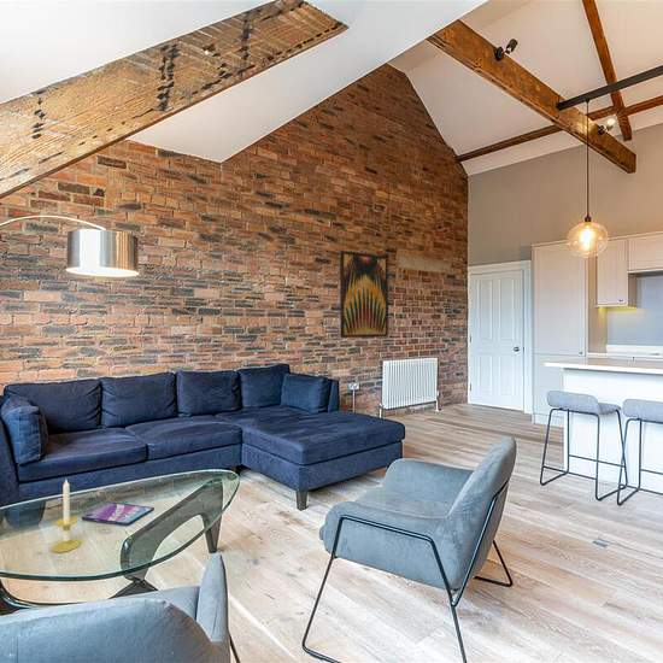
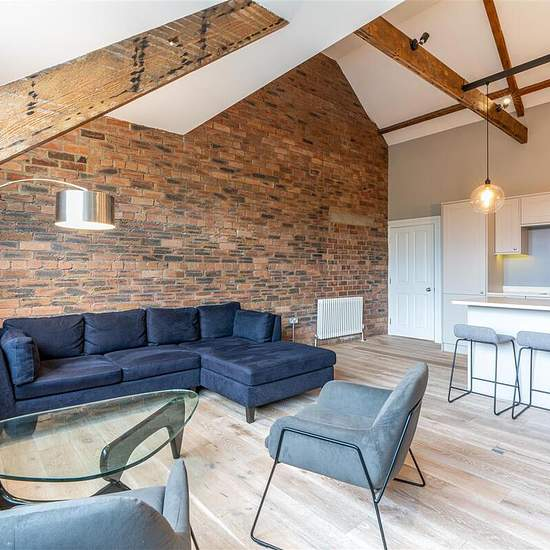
- wall art [339,250,389,339]
- video game case [81,501,156,527]
- candle [51,479,82,553]
